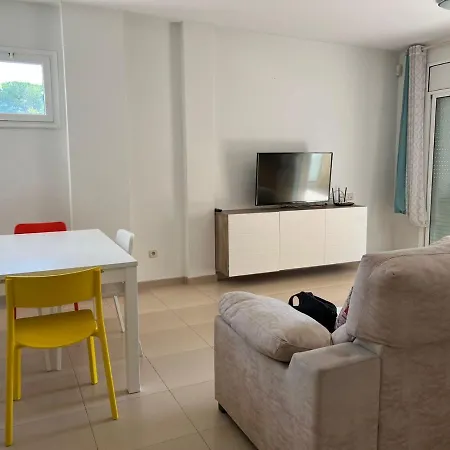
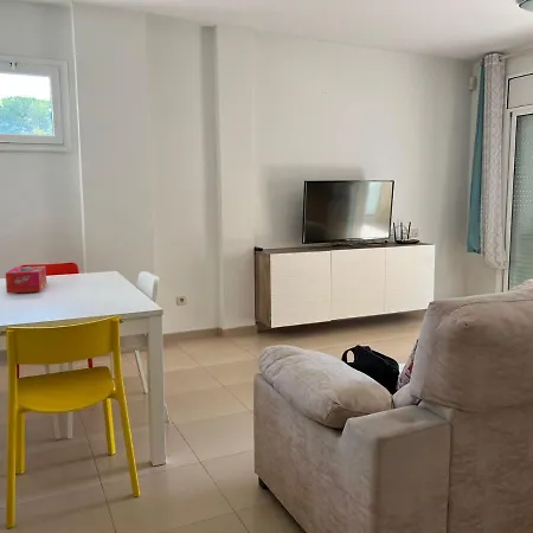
+ tissue box [5,265,47,294]
